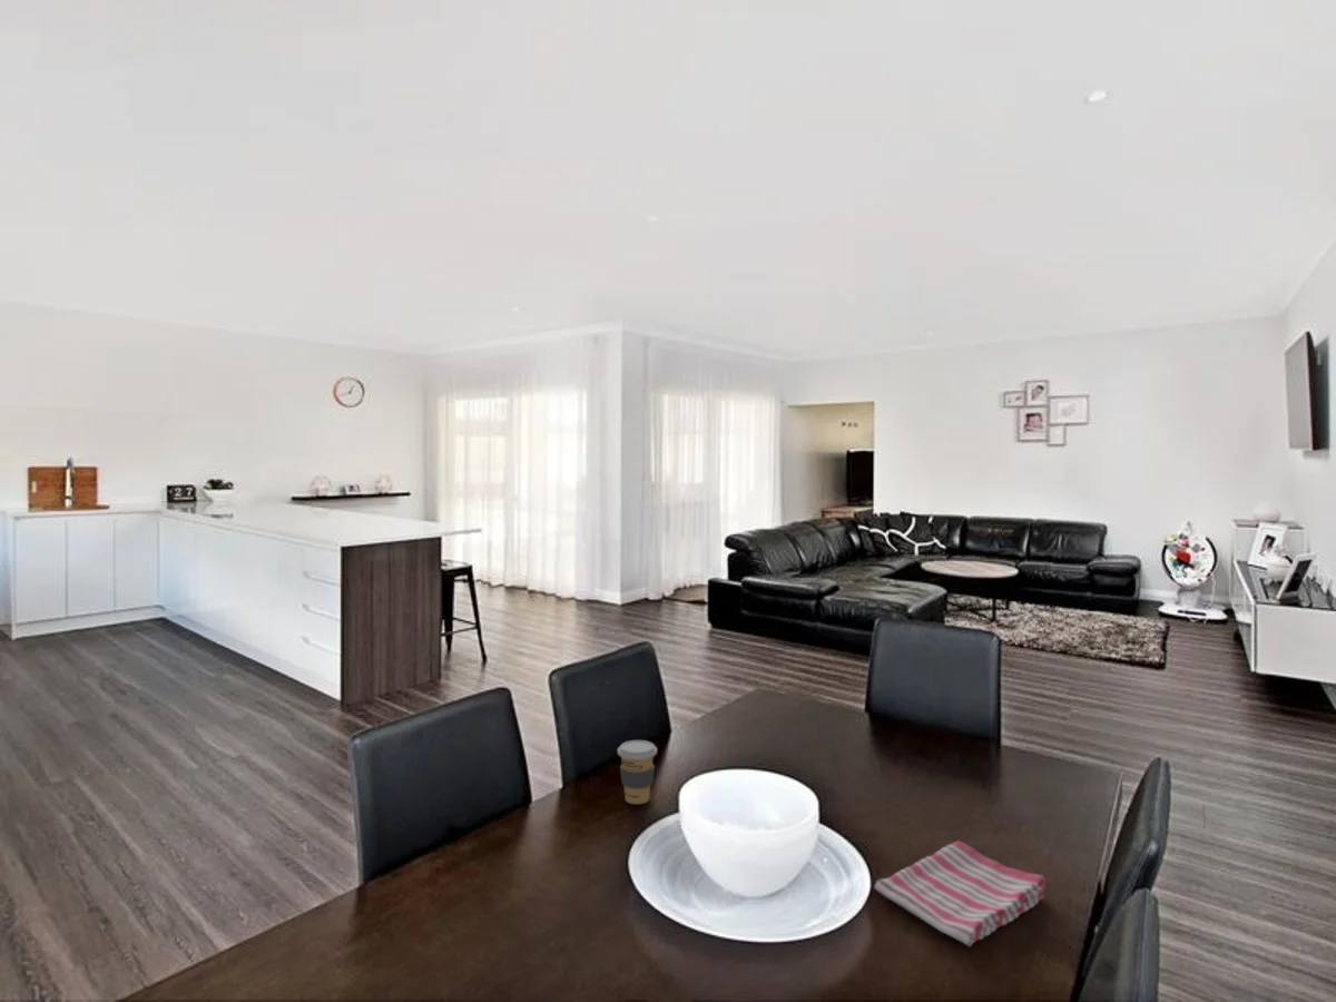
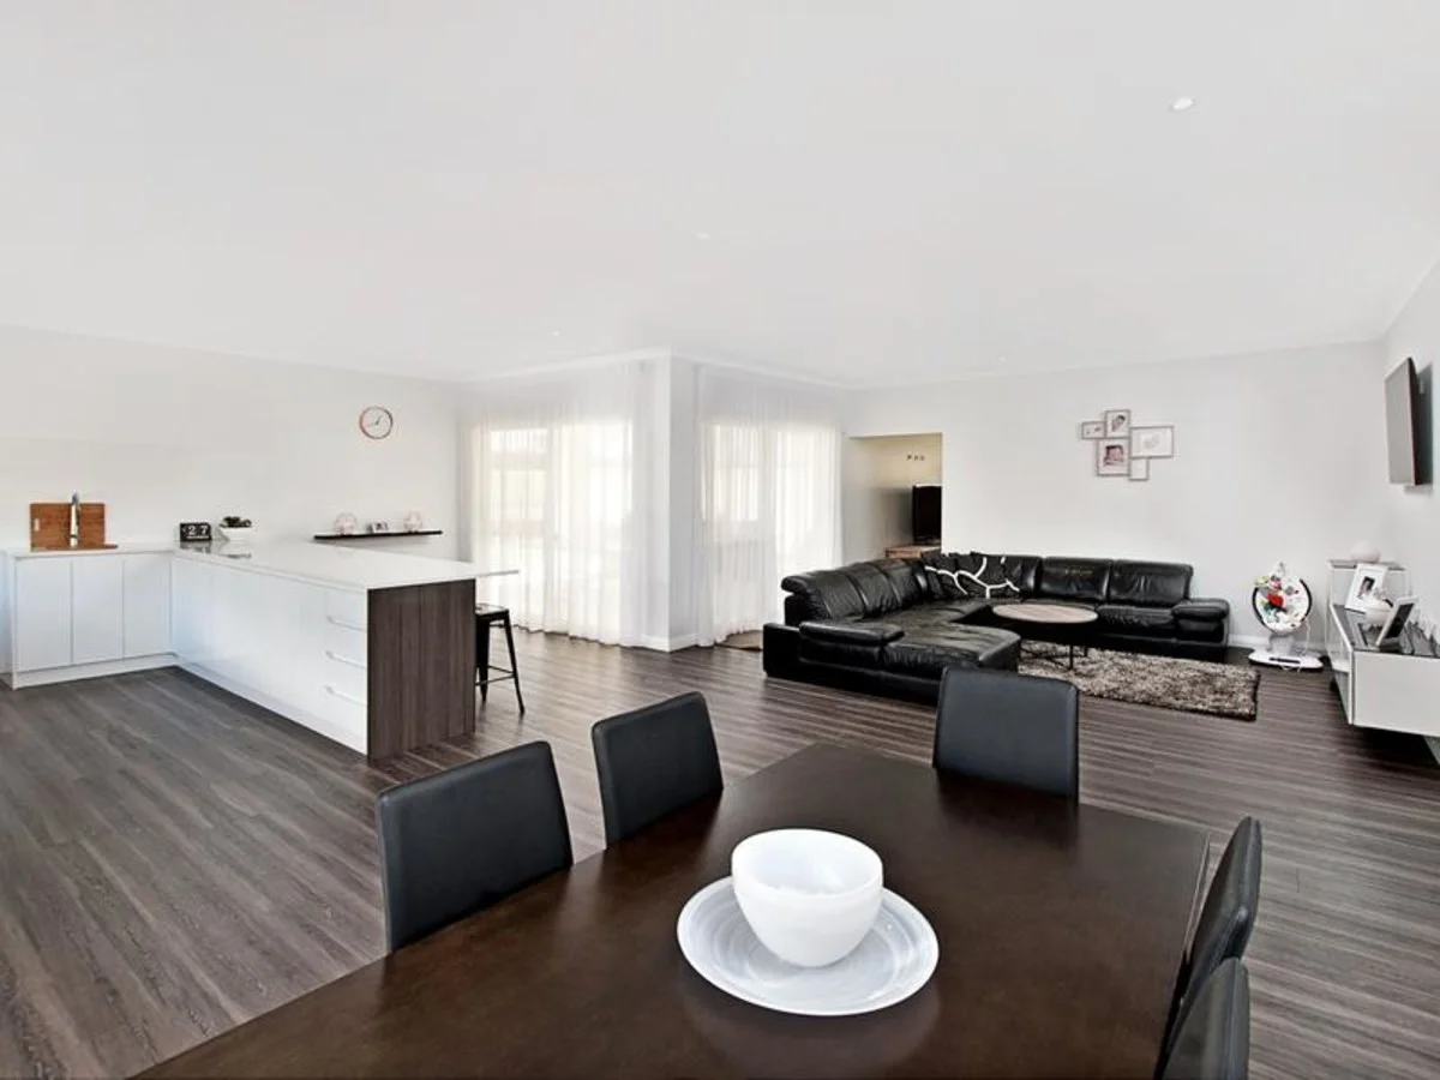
- coffee cup [617,739,658,805]
- dish towel [873,839,1047,947]
